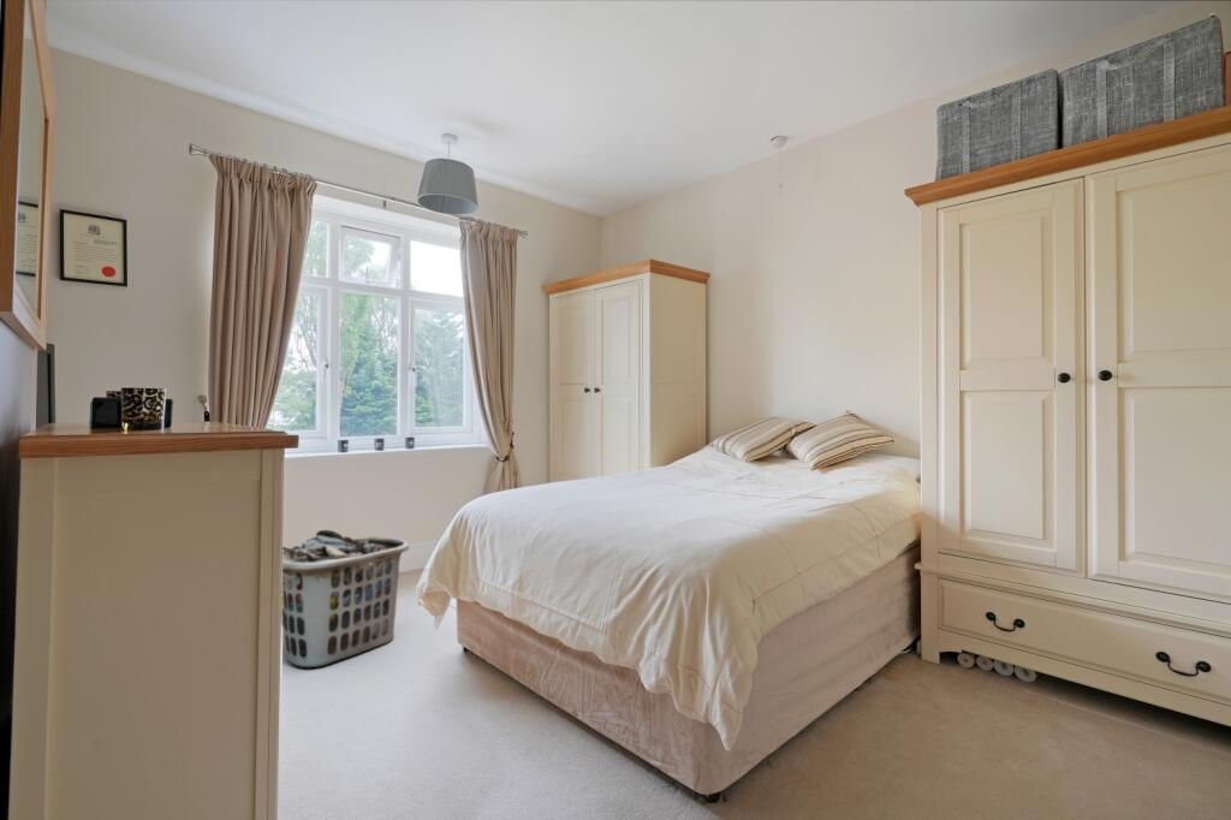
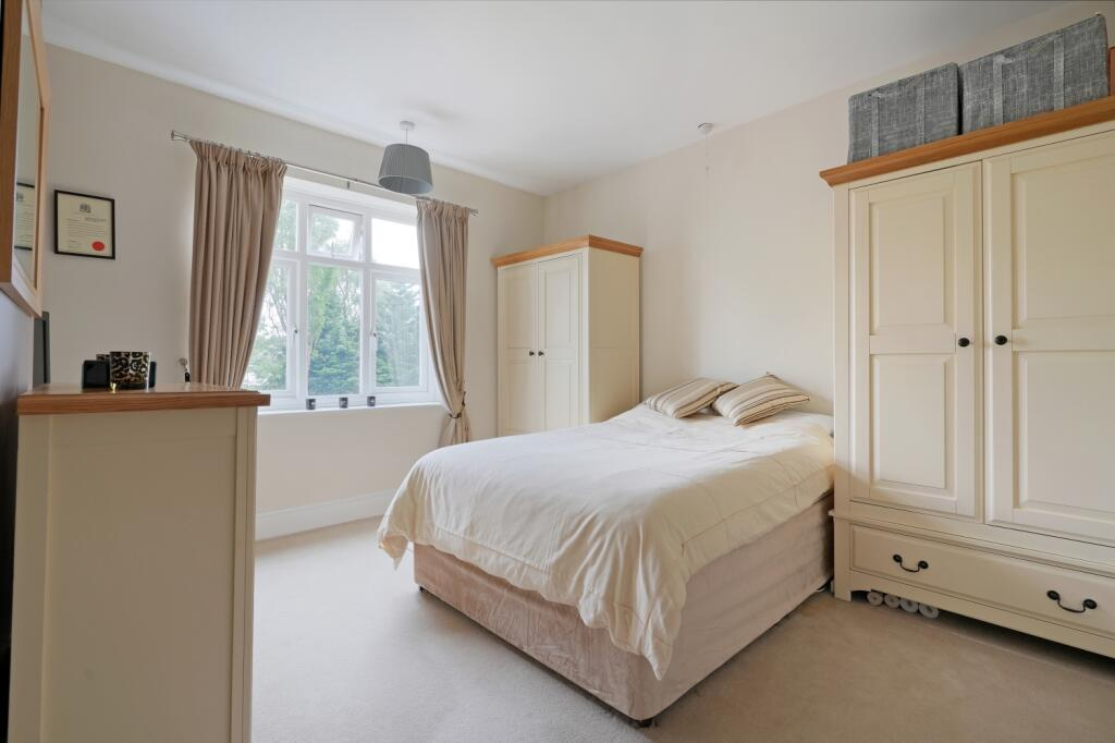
- clothes hamper [281,529,410,669]
